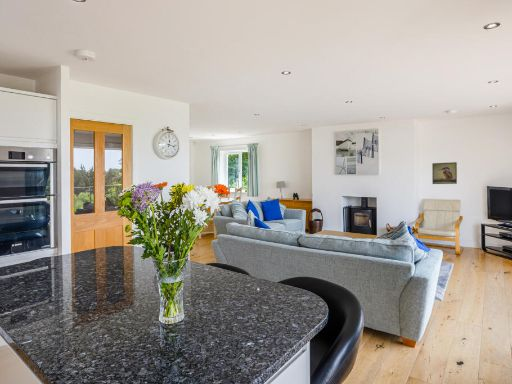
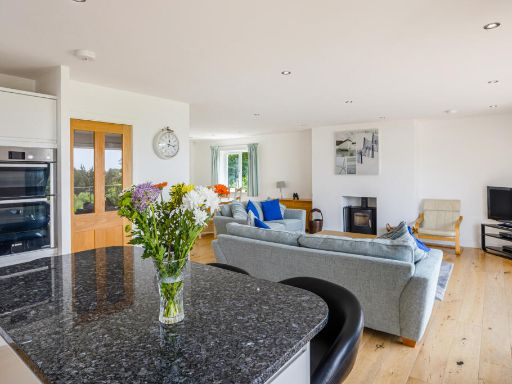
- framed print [431,161,458,185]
